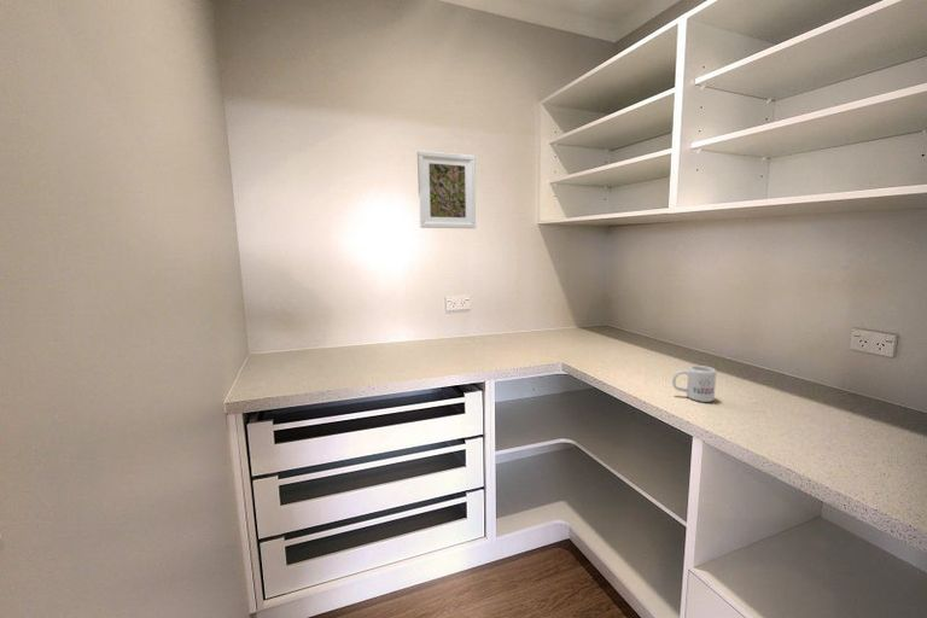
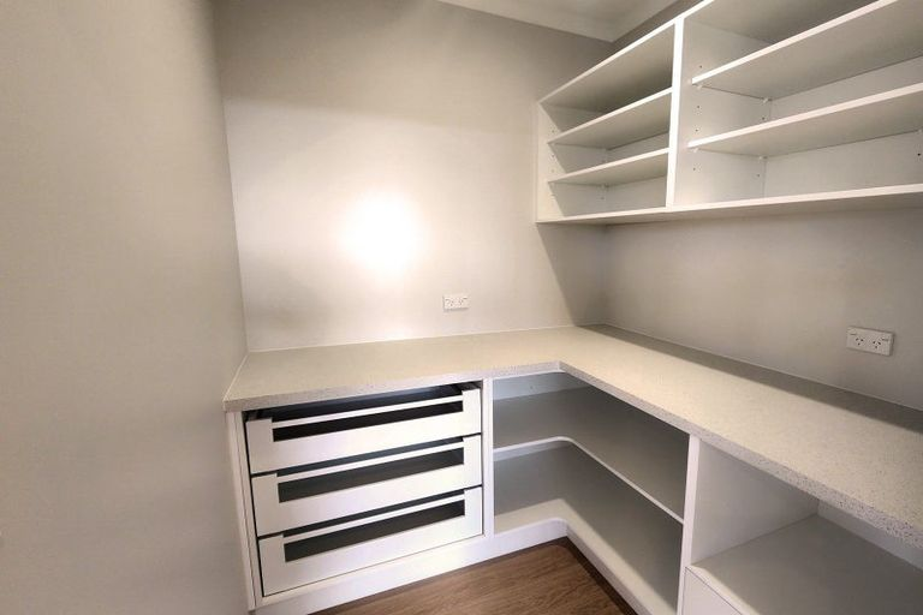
- mug [671,365,717,403]
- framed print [416,150,477,229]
